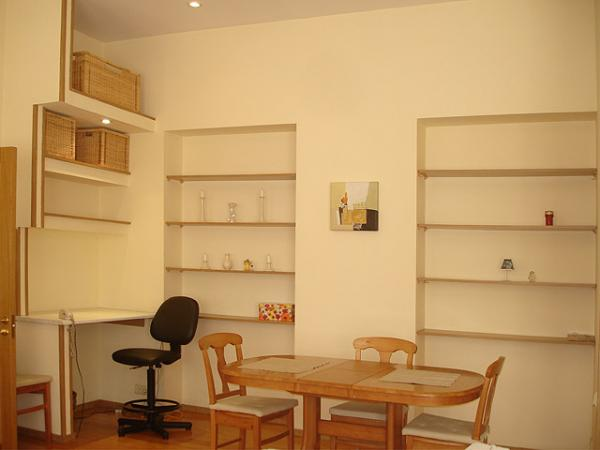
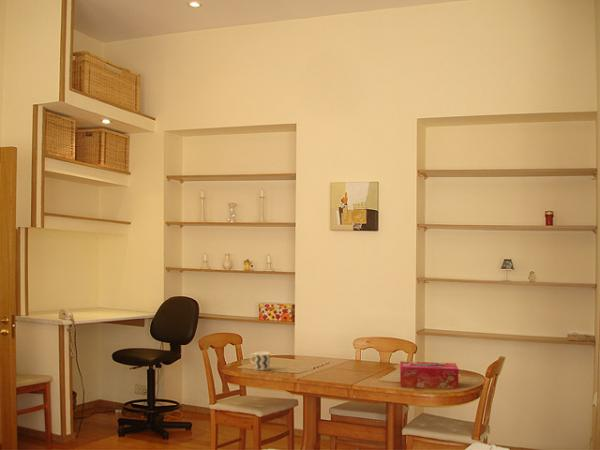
+ cup [249,351,271,371]
+ tissue box [399,360,459,389]
